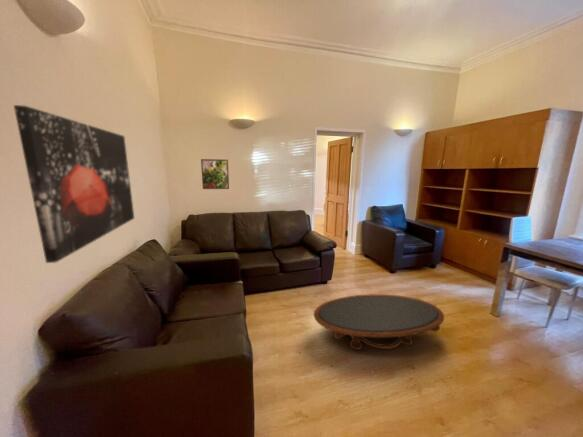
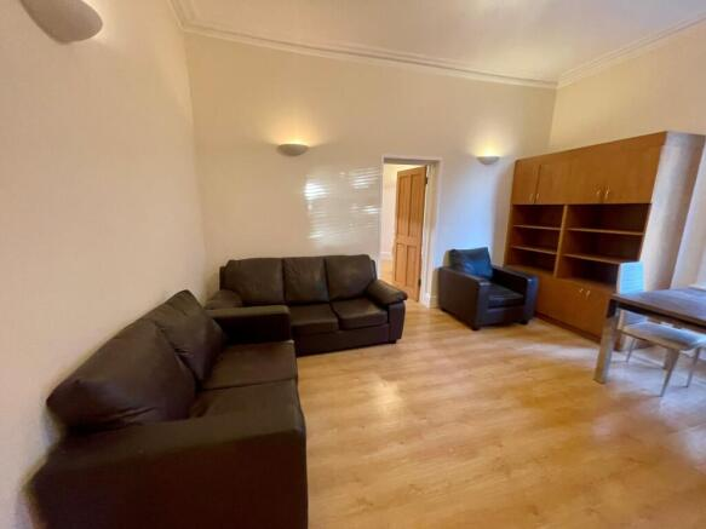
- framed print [200,158,230,190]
- coffee table [313,294,445,351]
- wall art [13,104,135,264]
